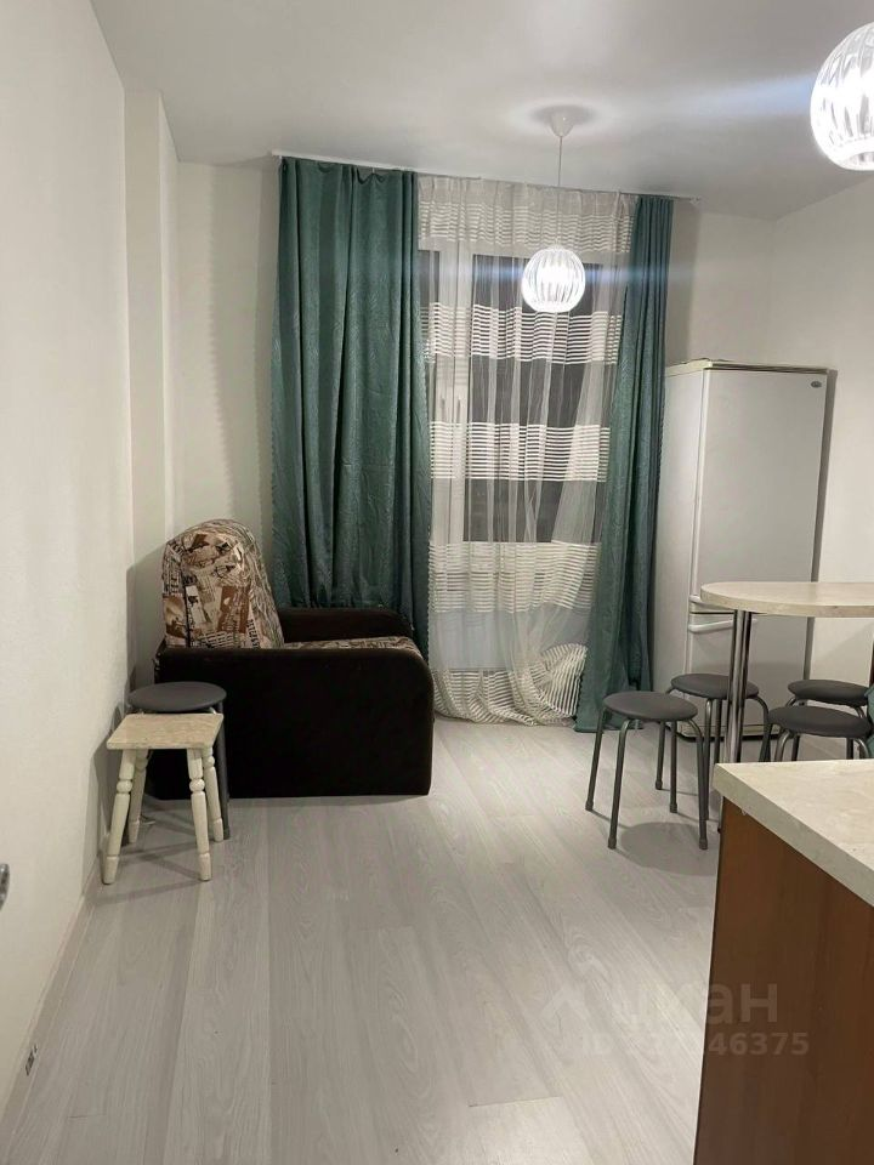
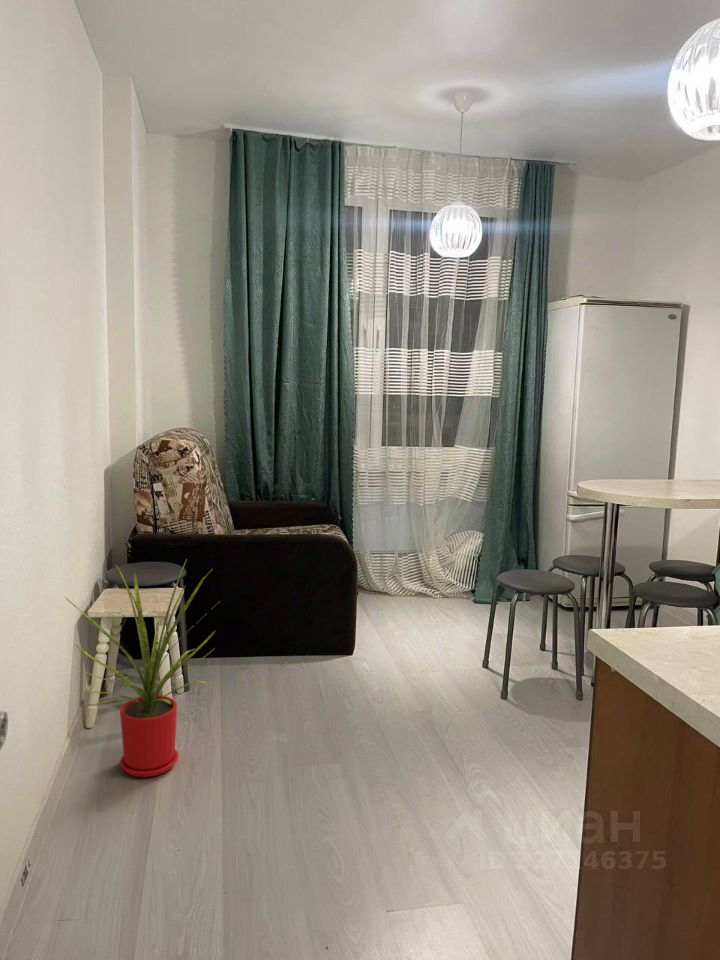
+ house plant [64,558,221,778]
